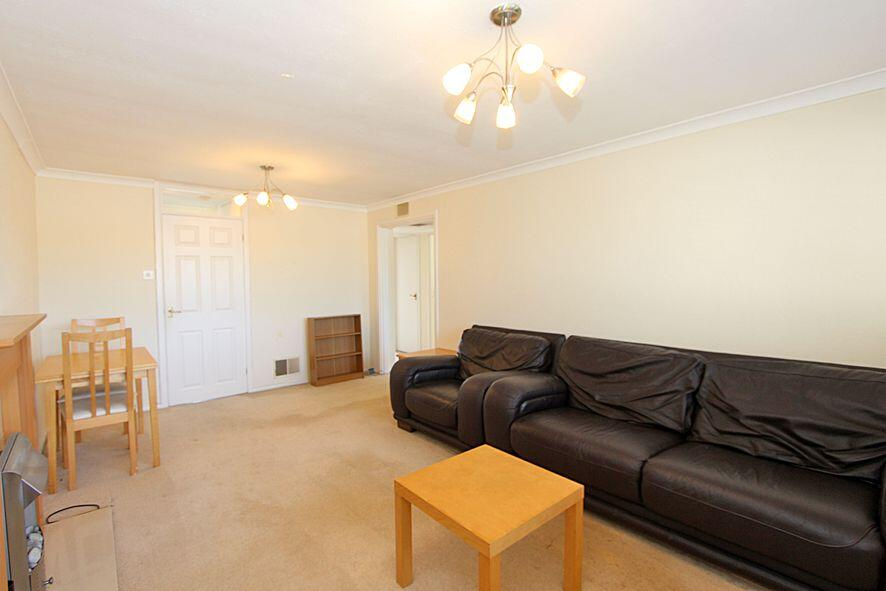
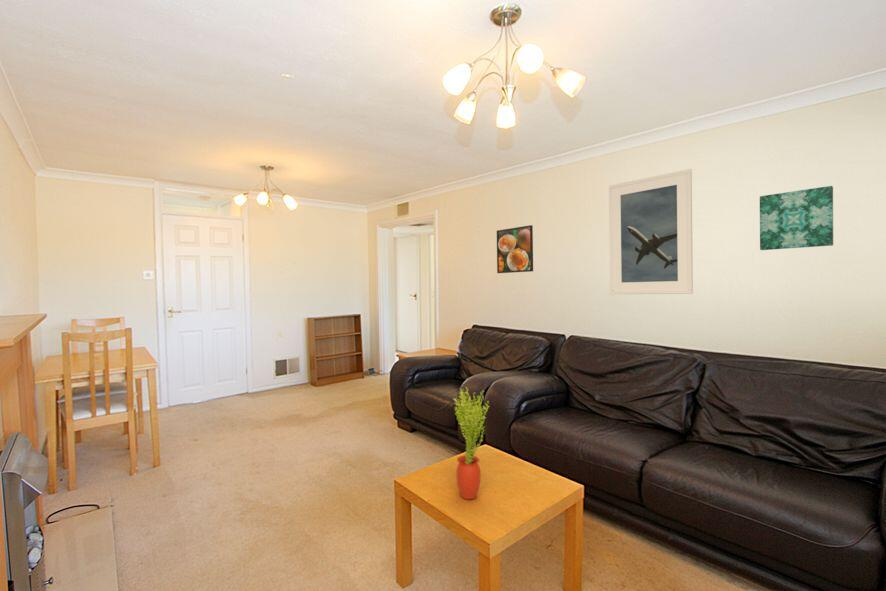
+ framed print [496,224,534,274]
+ potted plant [452,386,490,500]
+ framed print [608,168,694,295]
+ wall art [759,185,834,251]
